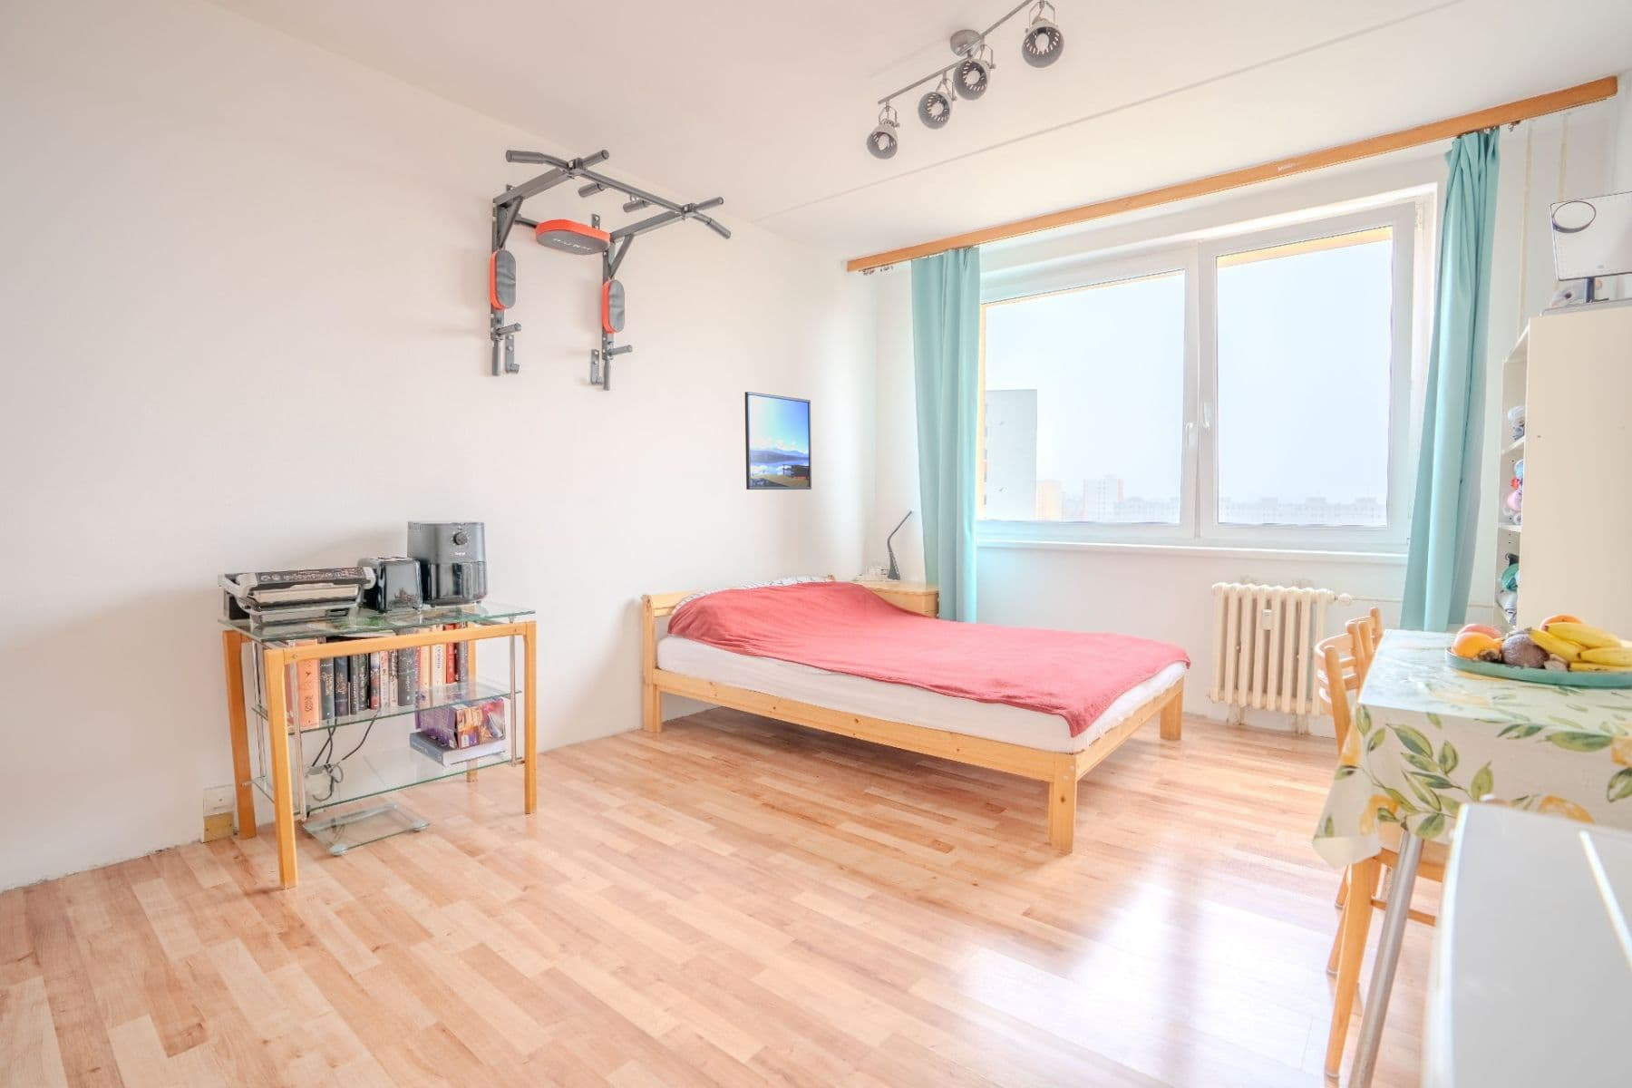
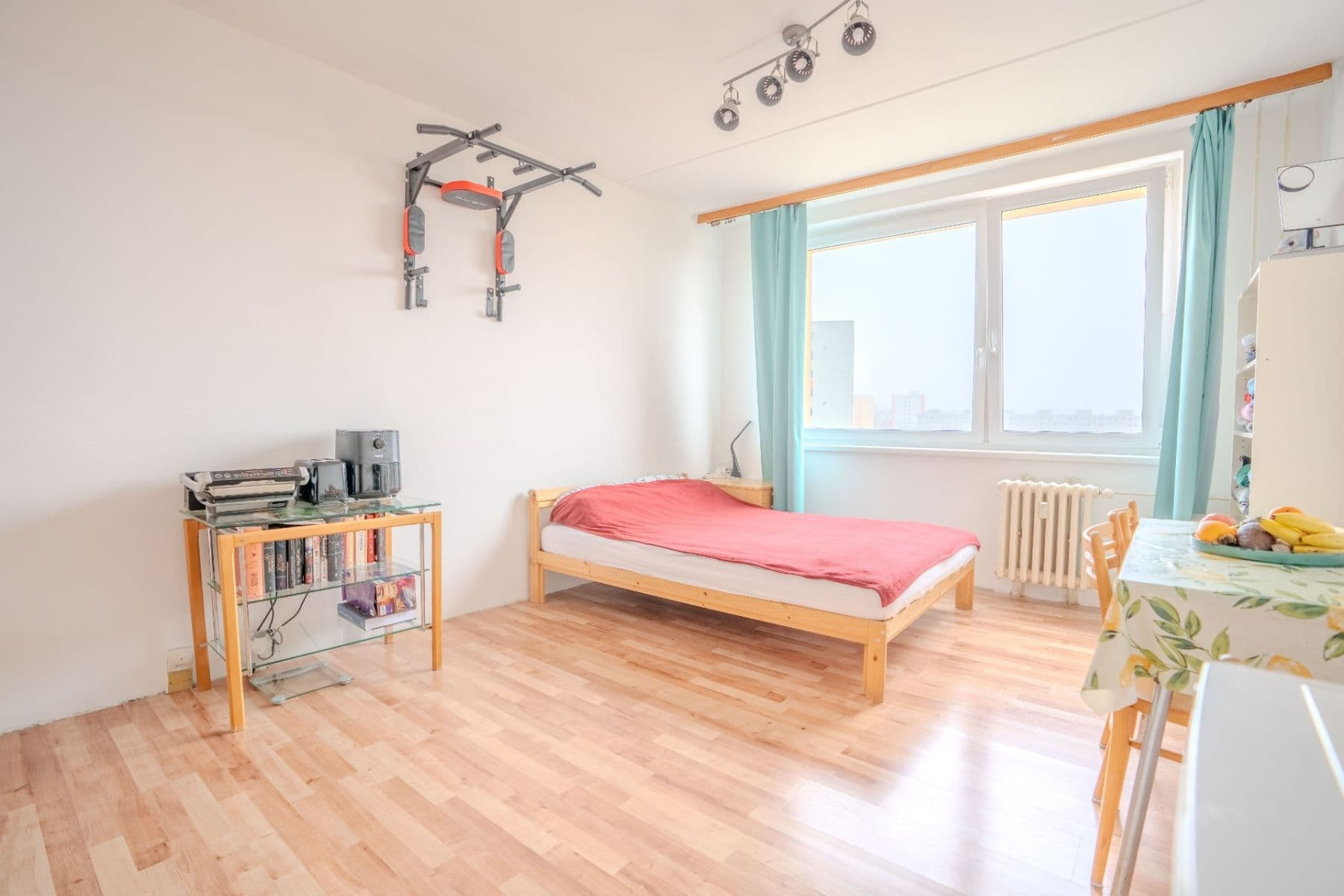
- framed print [744,391,812,491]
